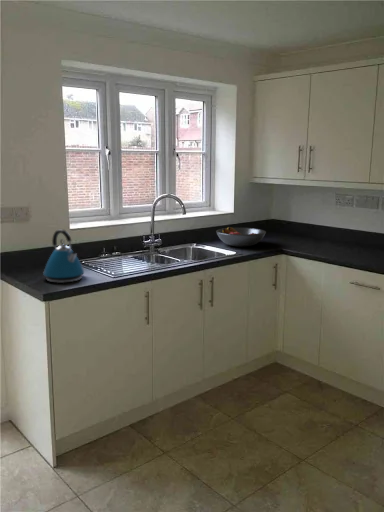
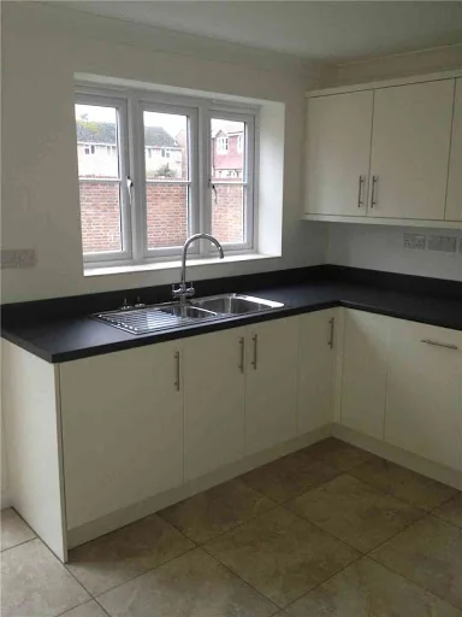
- kettle [42,228,85,284]
- fruit bowl [215,226,267,248]
